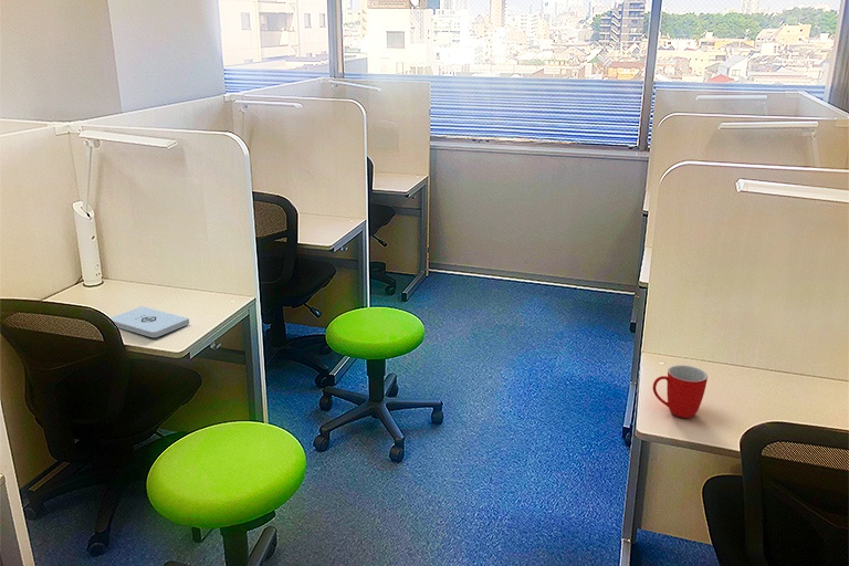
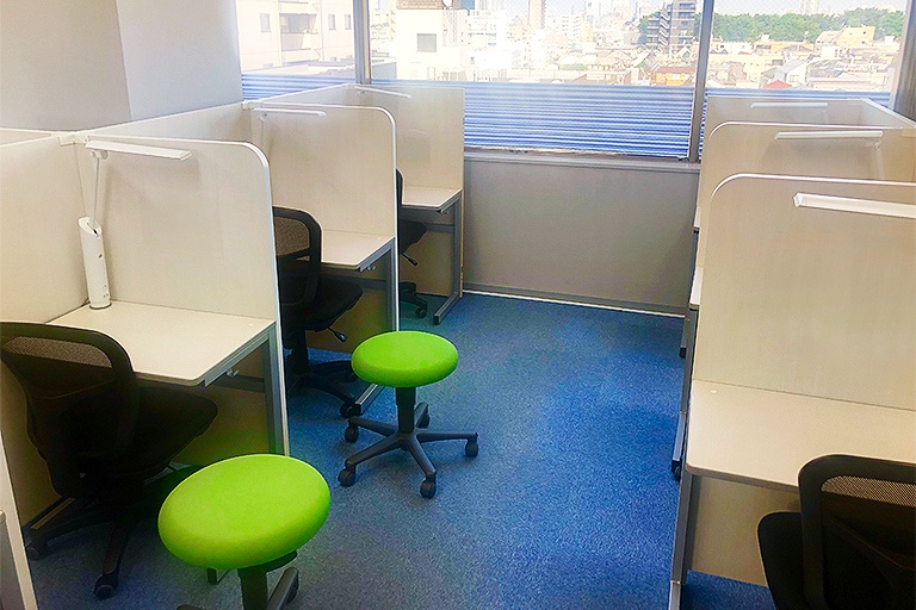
- notepad [109,305,190,338]
- mug [652,365,709,419]
